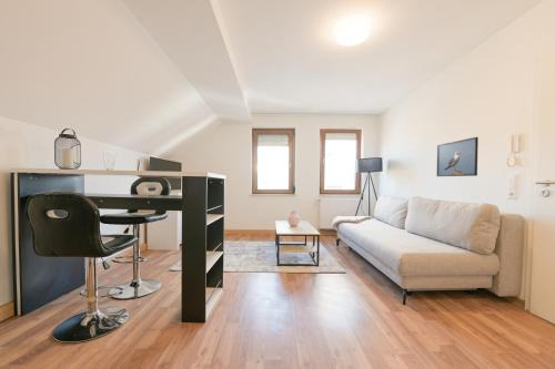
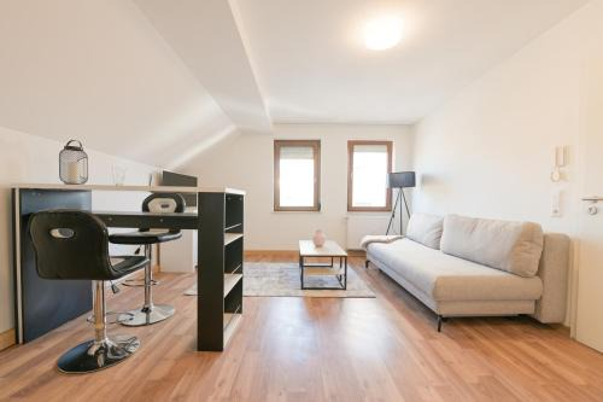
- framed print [435,136,480,177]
